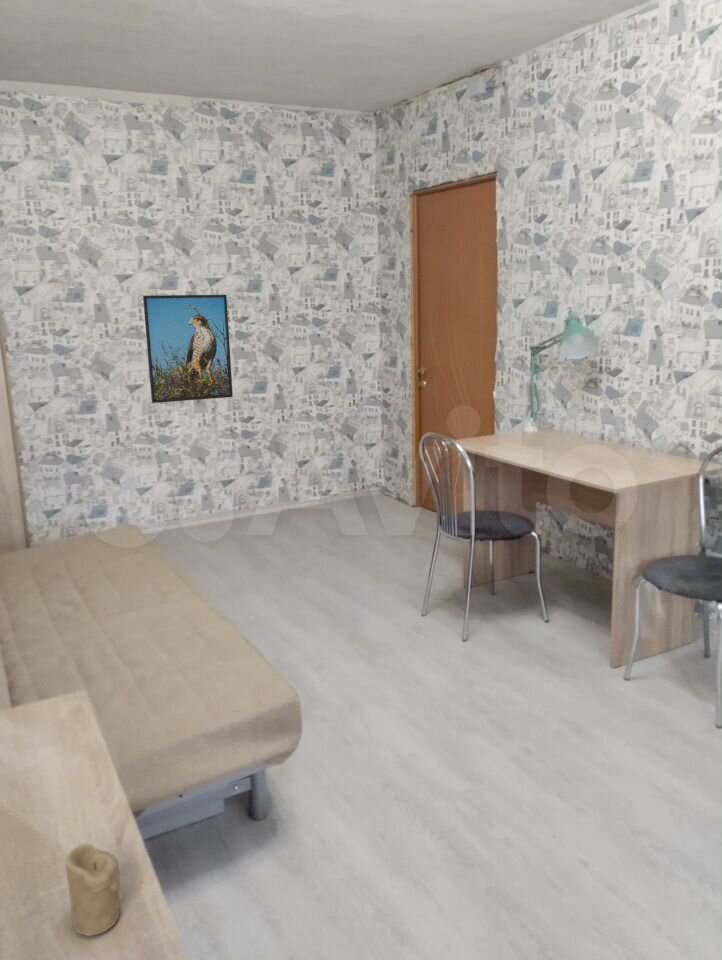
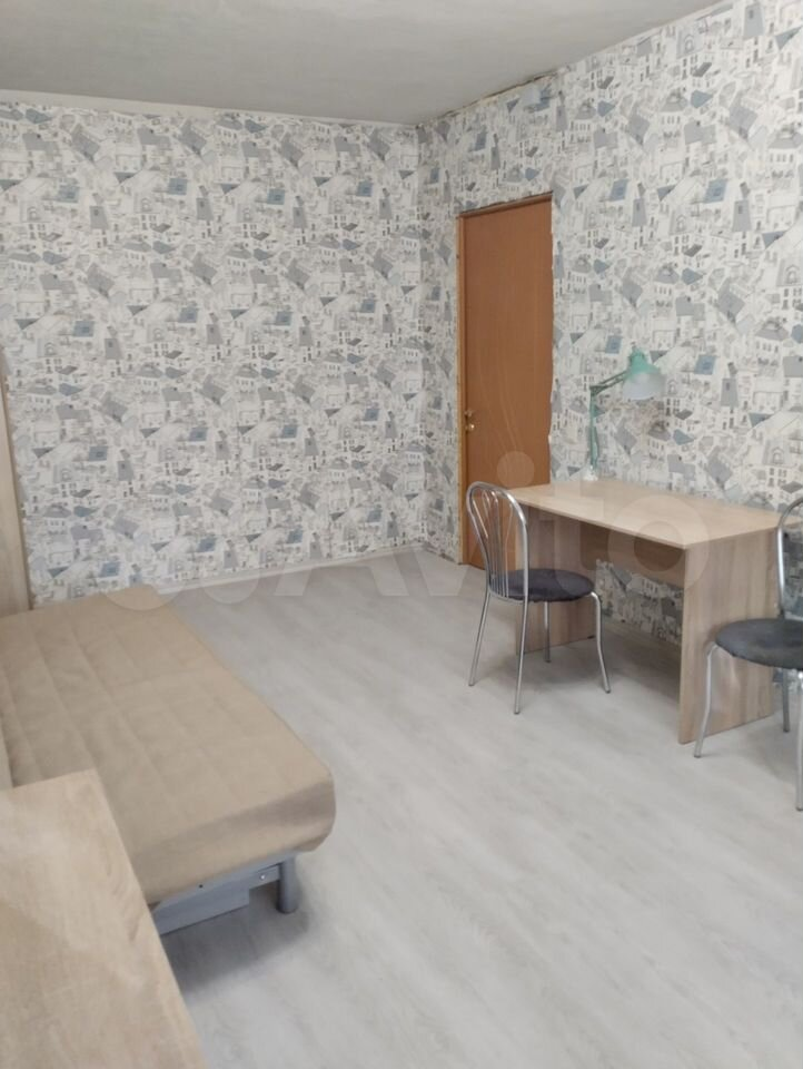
- candle [65,843,124,937]
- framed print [142,294,234,404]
